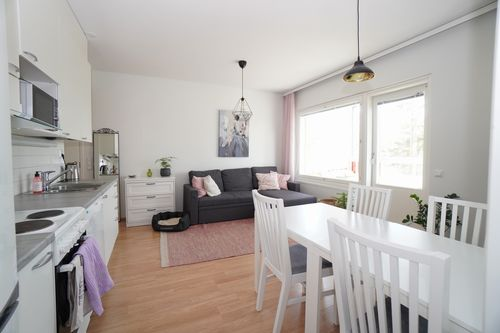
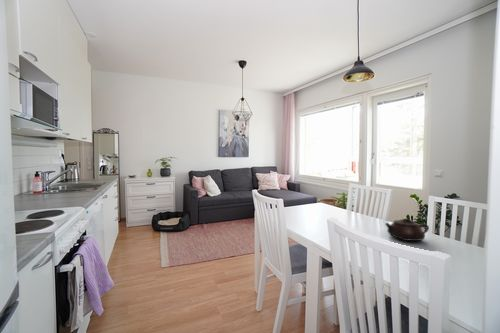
+ teapot [384,218,430,242]
